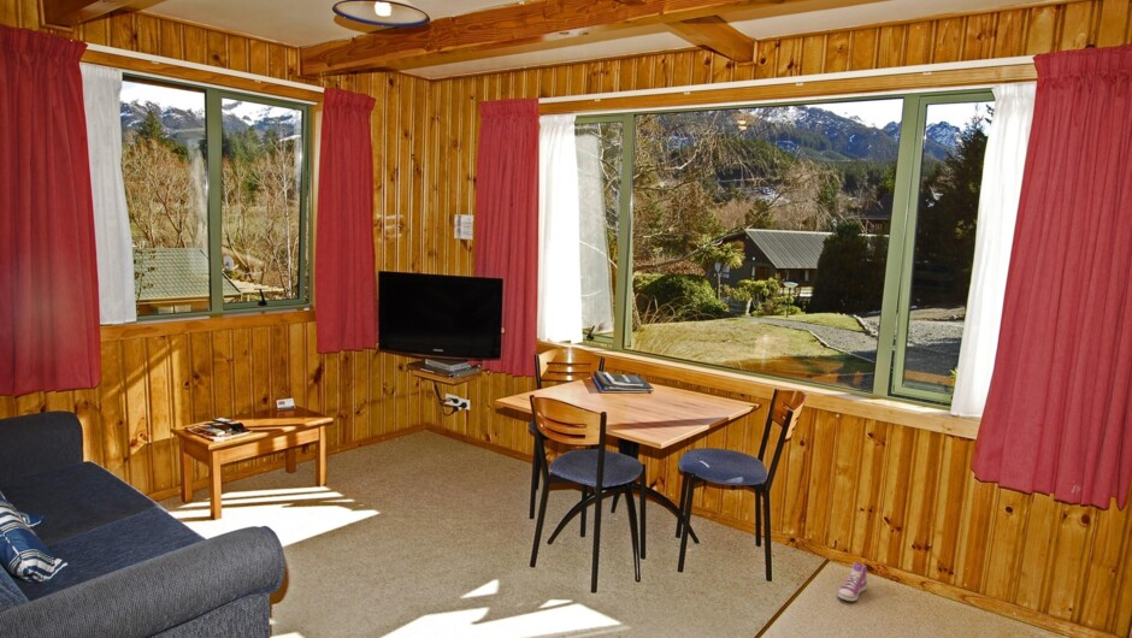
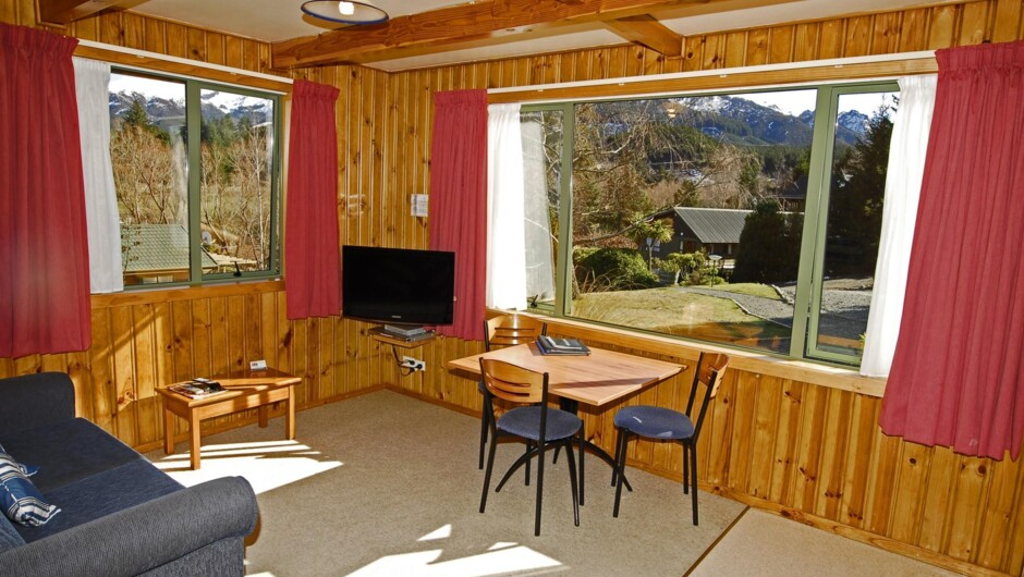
- sneaker [837,561,868,602]
